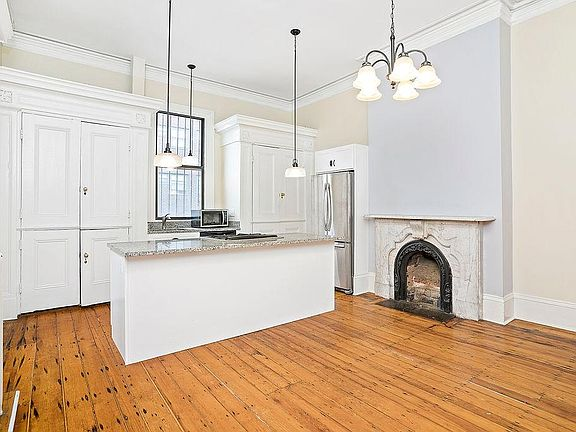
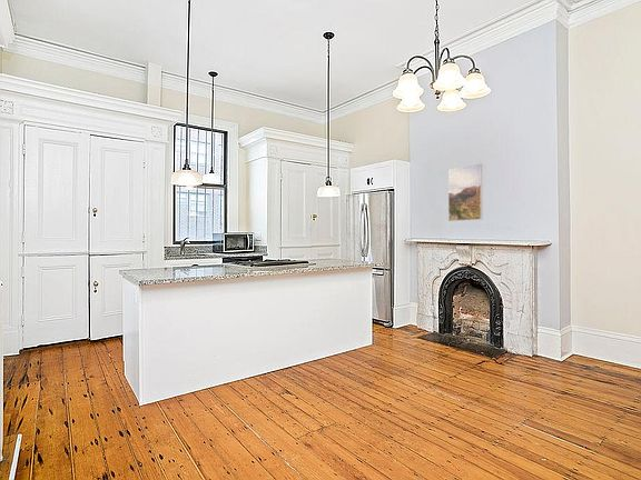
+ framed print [447,162,483,222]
